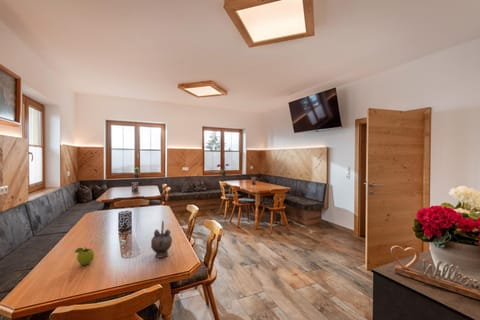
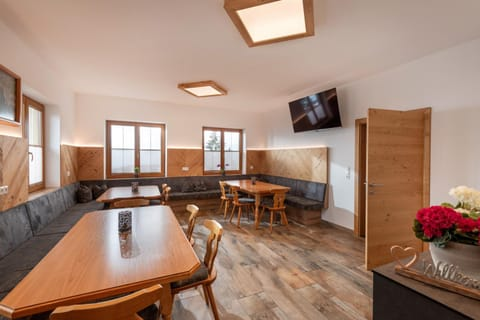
- teapot [150,220,173,259]
- fruit [74,247,95,266]
